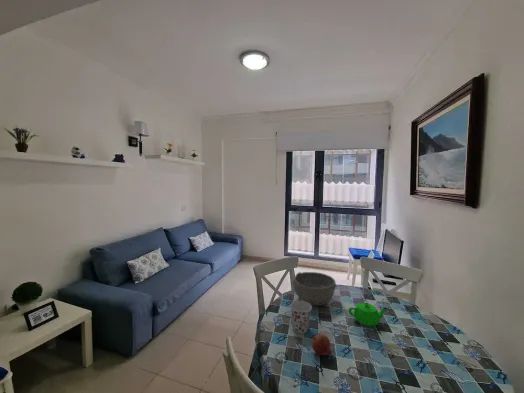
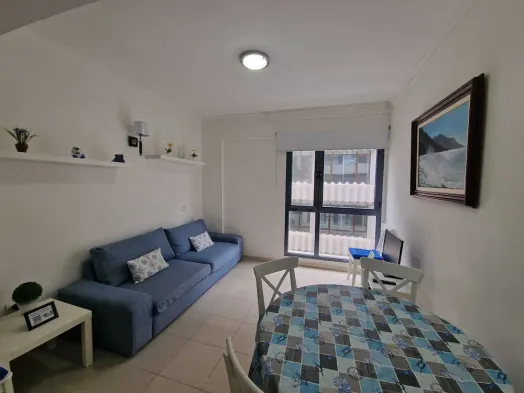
- cup [289,300,313,334]
- bowl [292,271,337,307]
- fruit [311,333,333,356]
- teapot [347,302,389,327]
